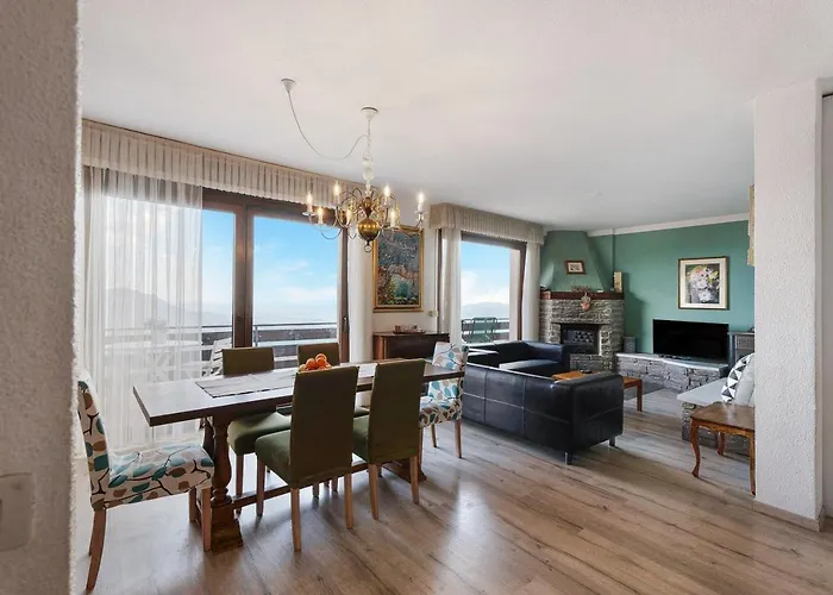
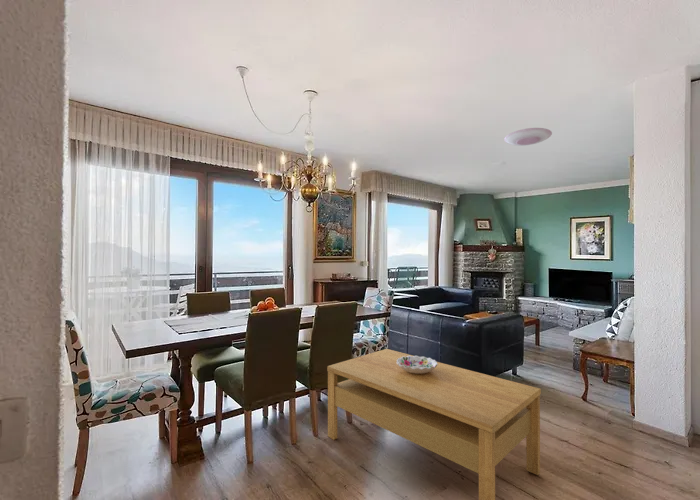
+ decorative bowl [397,355,438,374]
+ coffee table [326,348,542,500]
+ ceiling light [503,127,553,147]
